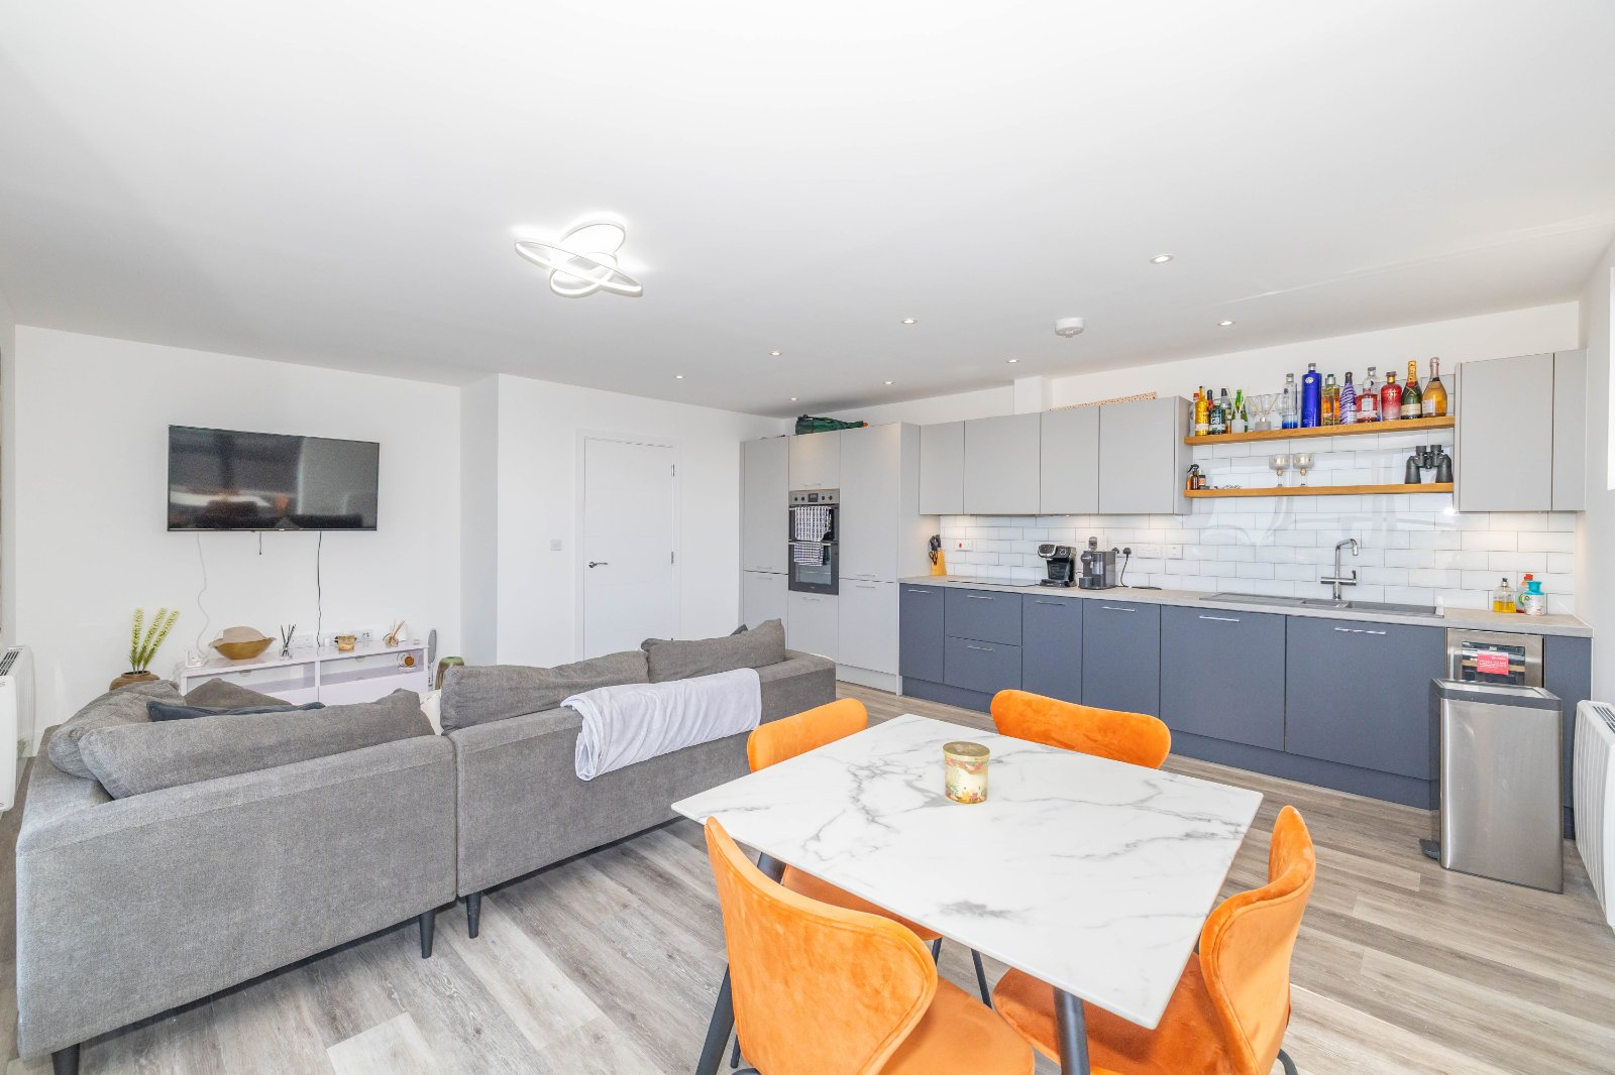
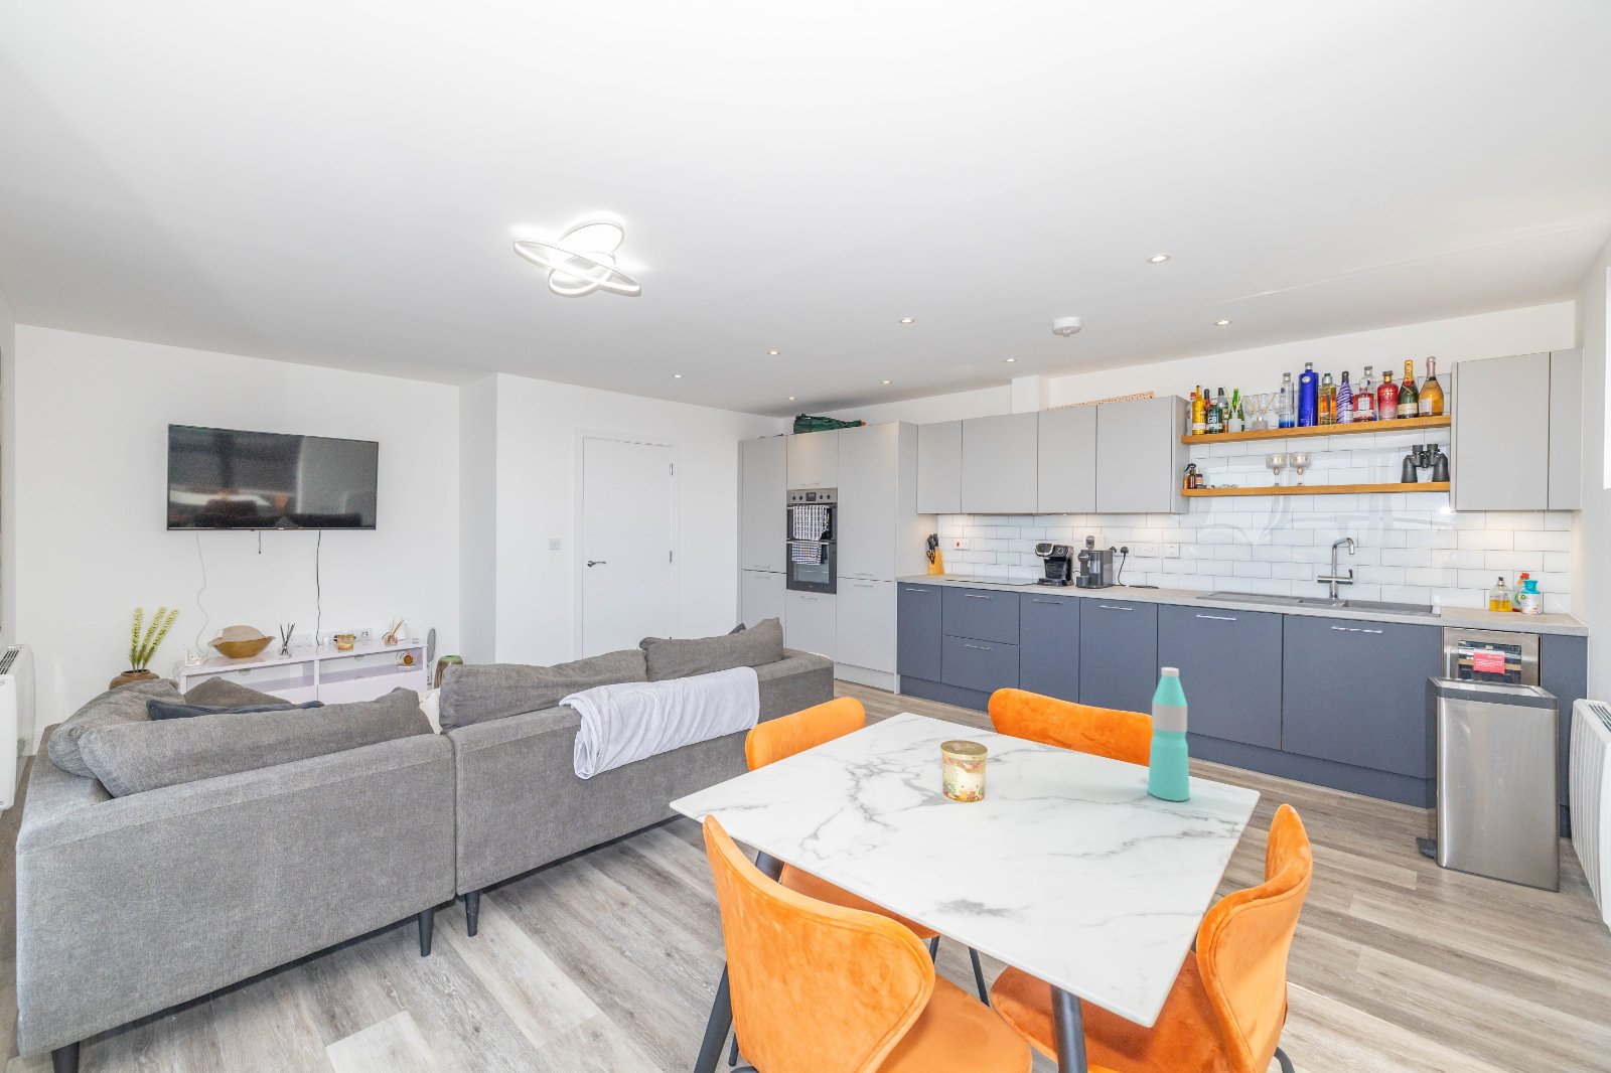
+ water bottle [1146,666,1191,802]
